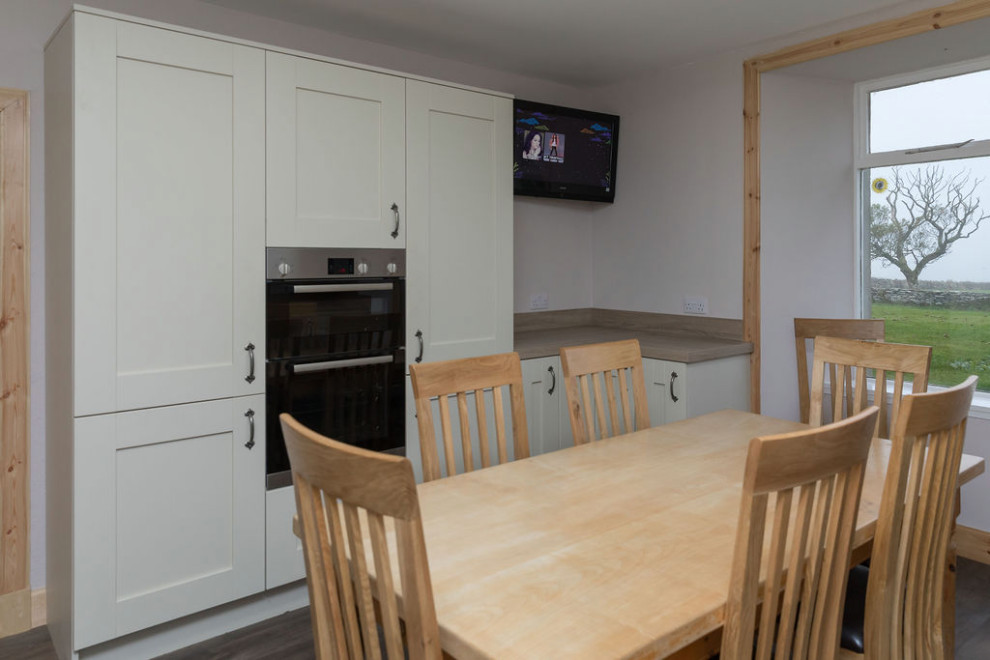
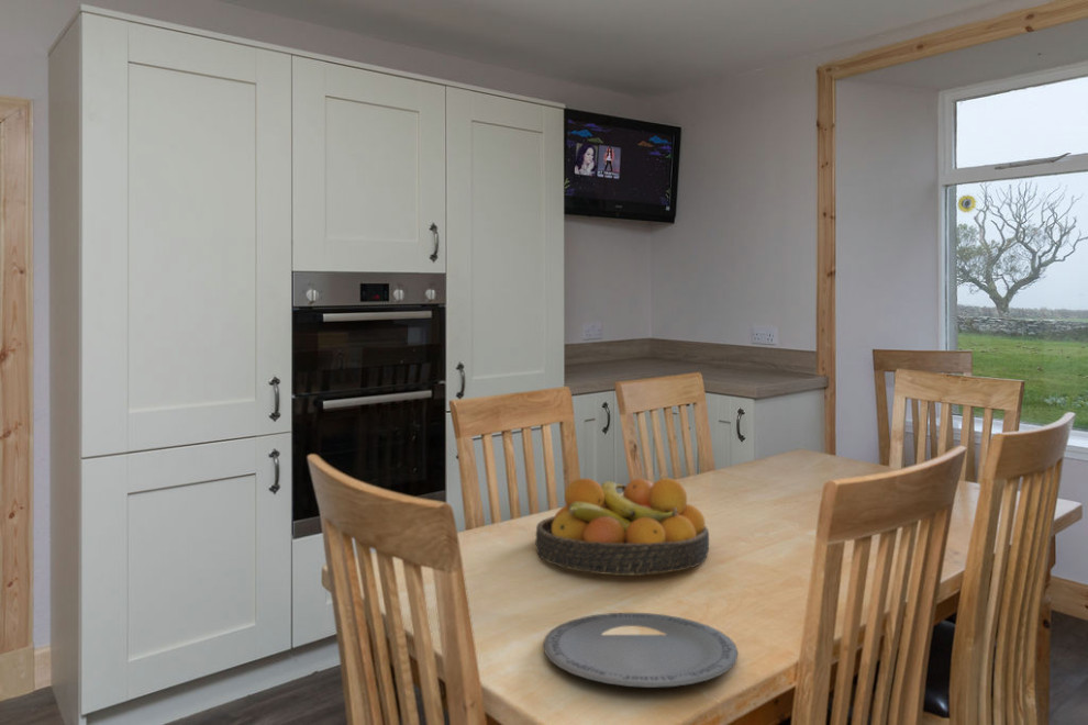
+ plate [542,612,739,689]
+ fruit bowl [534,477,710,577]
